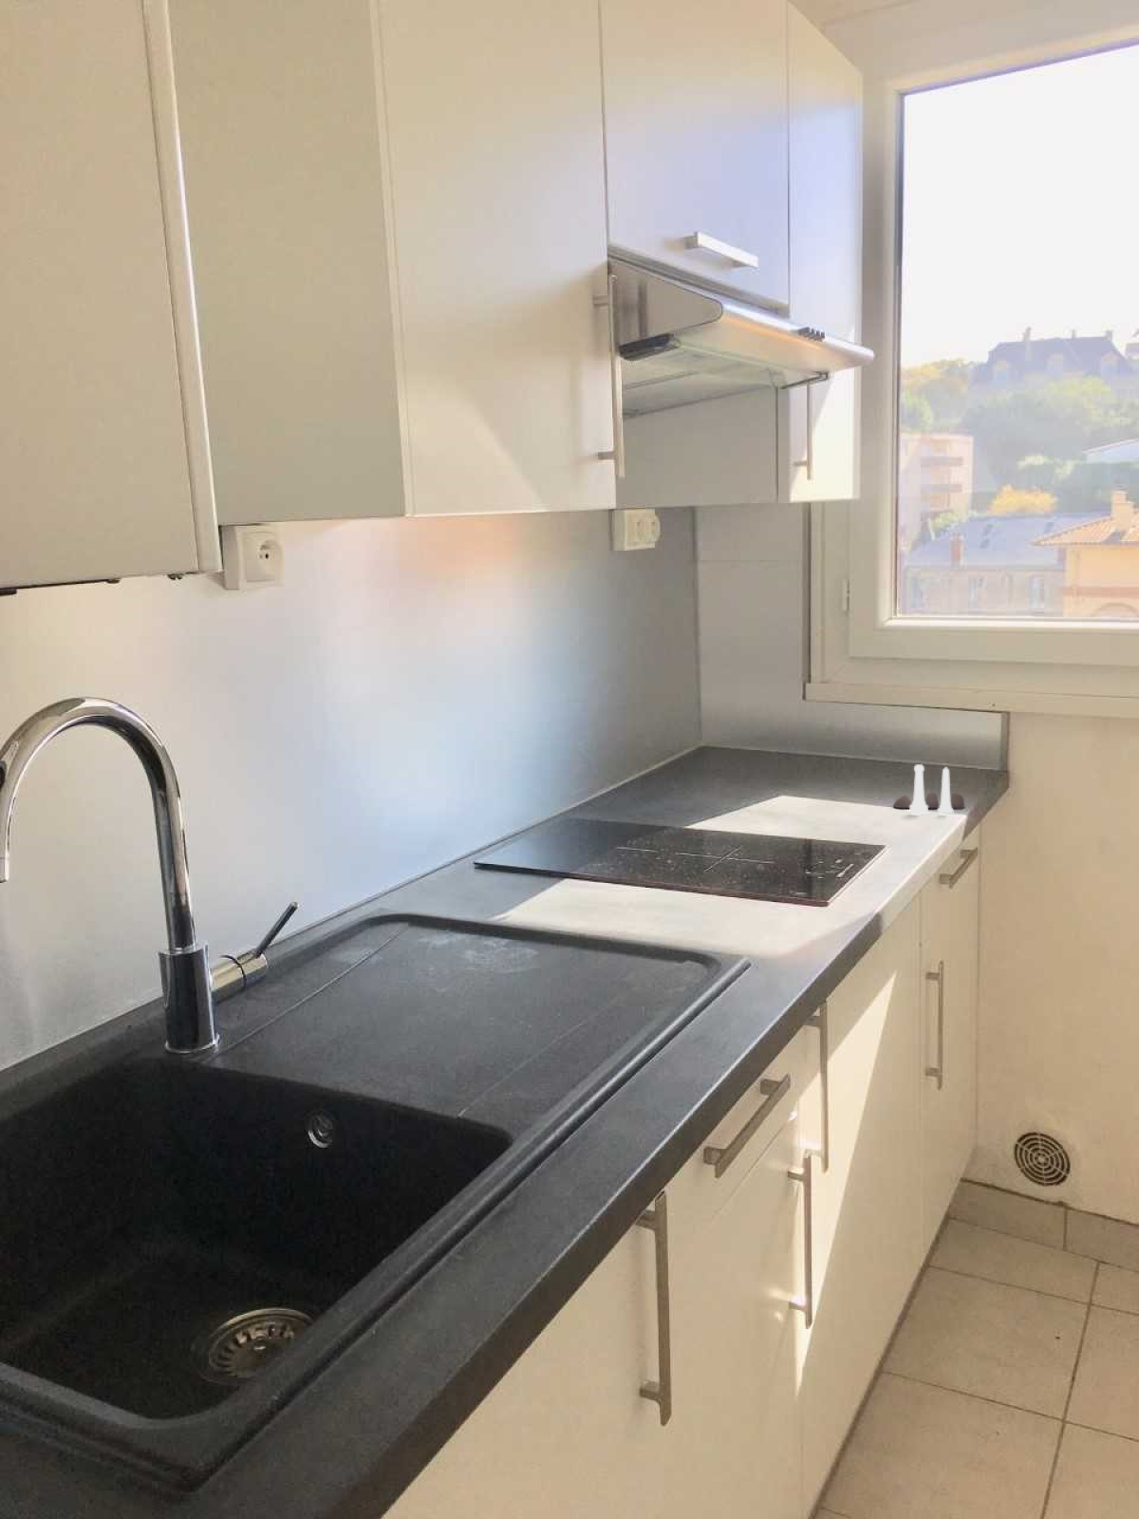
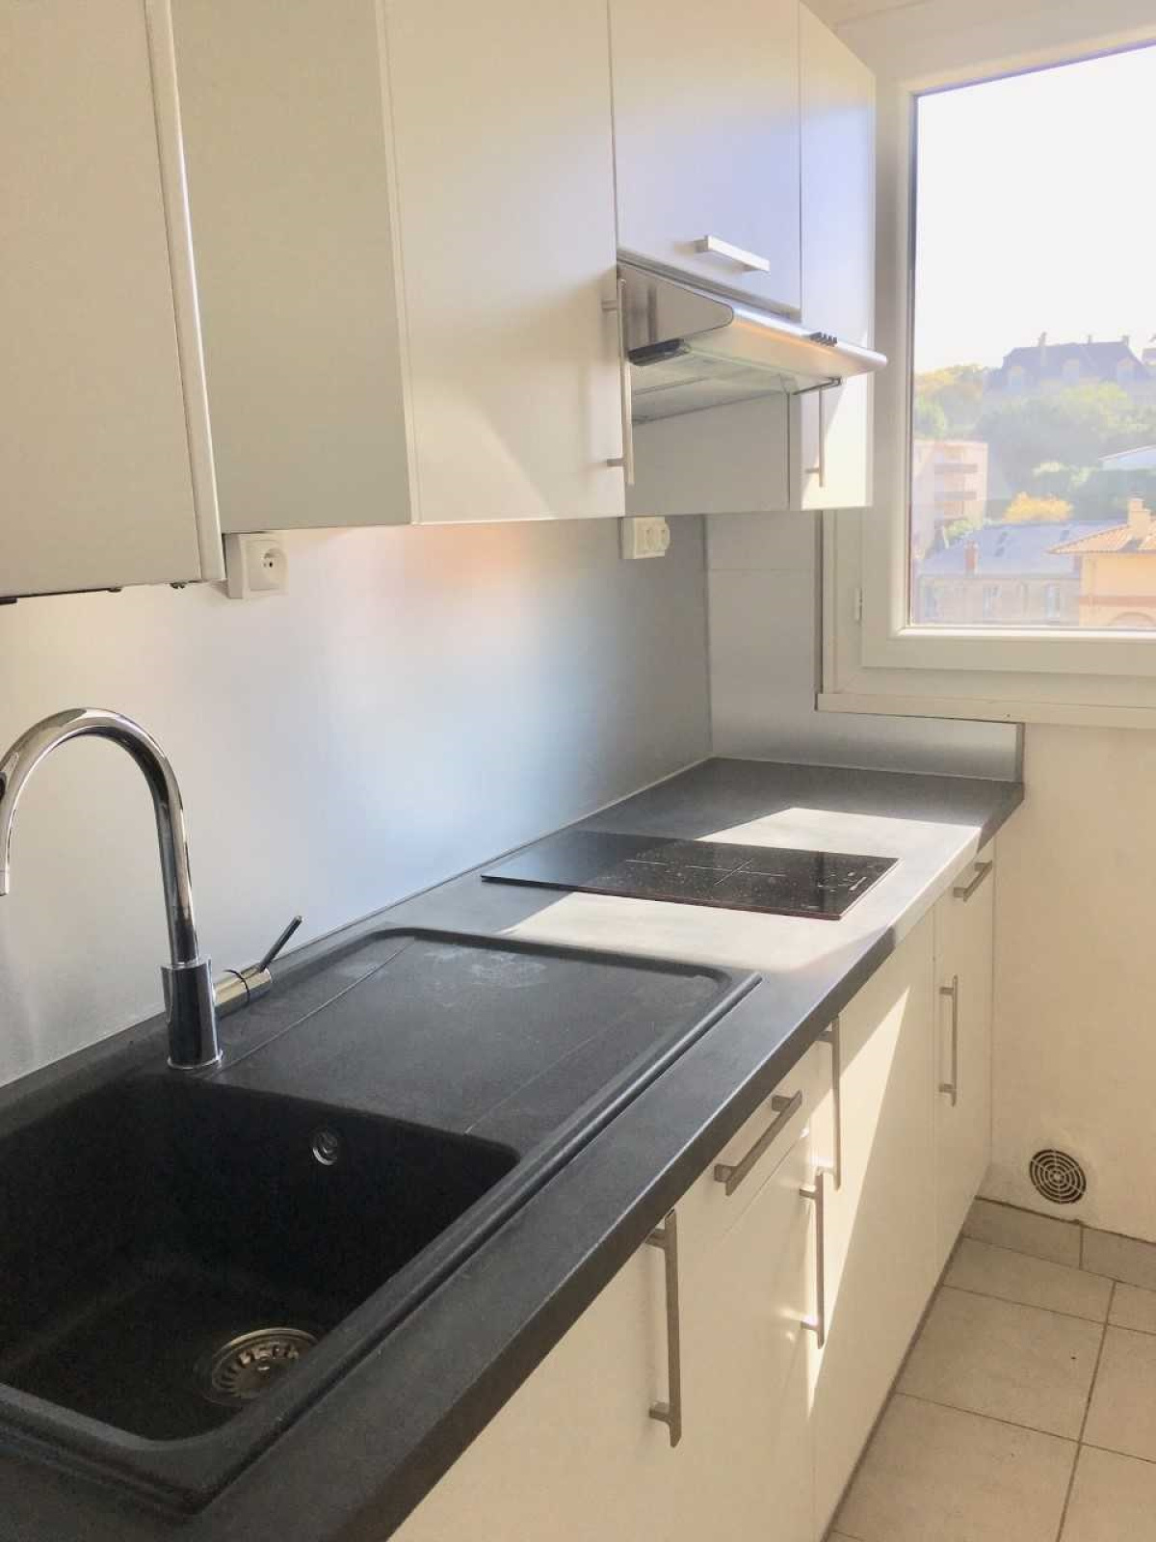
- salt and pepper shaker set [893,763,967,815]
